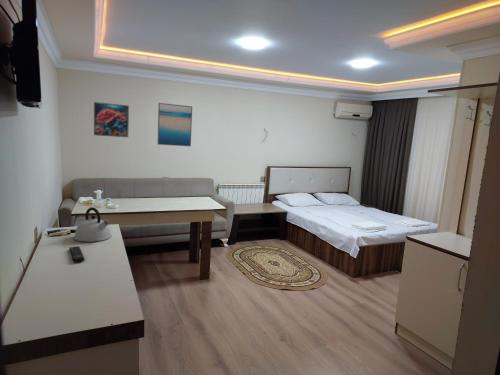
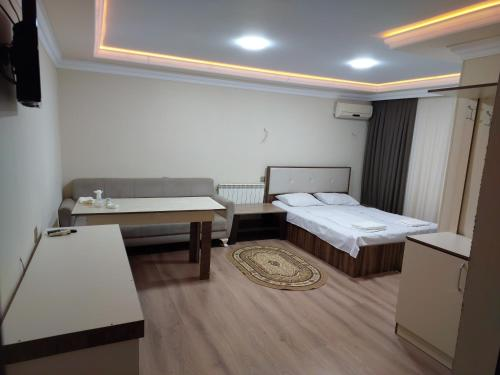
- kettle [73,206,113,243]
- wall art [156,102,193,147]
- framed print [93,101,130,138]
- remote control [68,245,86,263]
